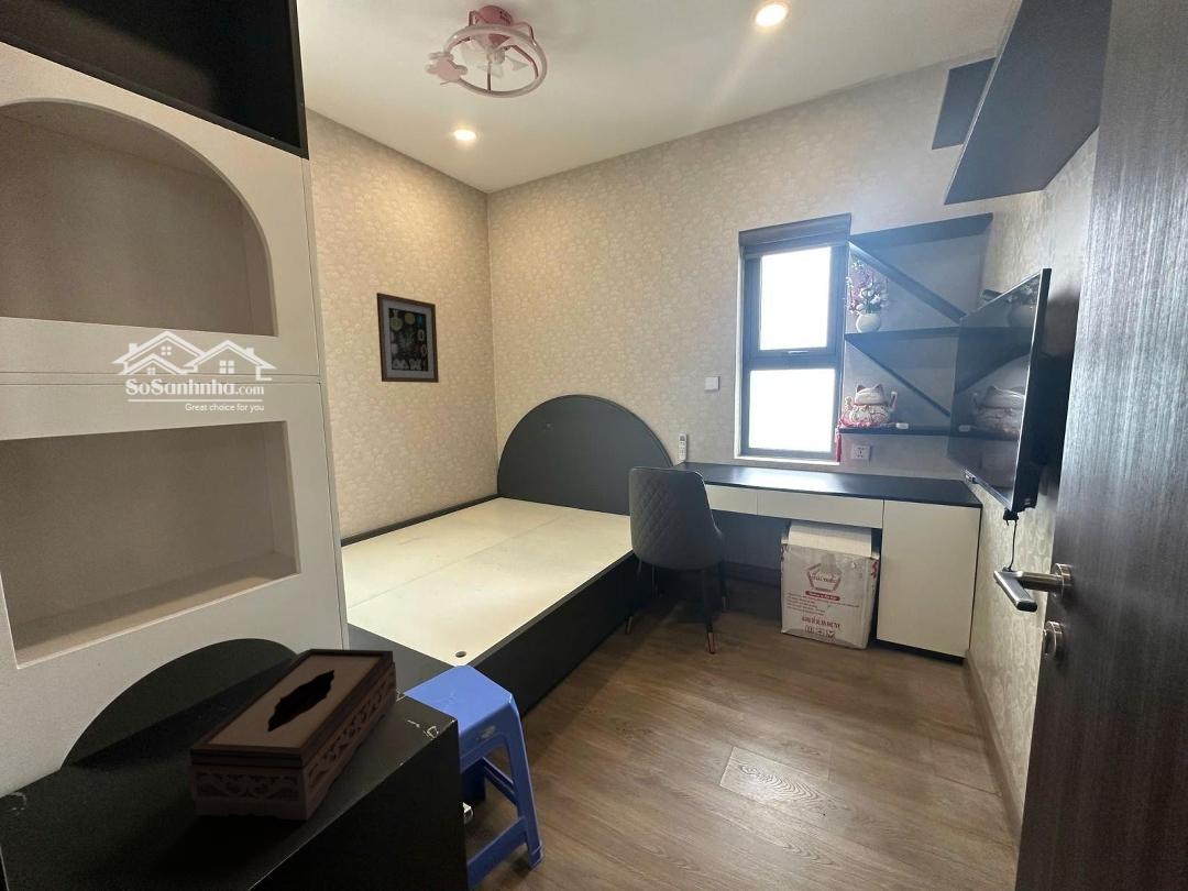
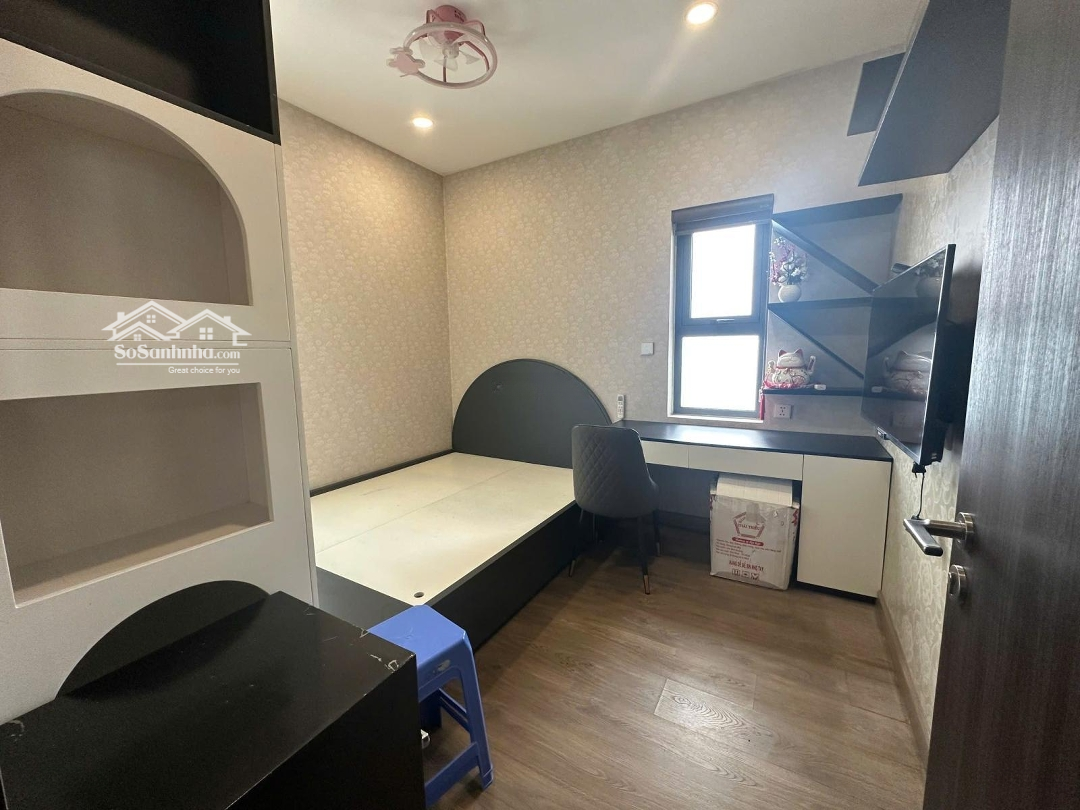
- wall art [375,292,440,384]
- tissue box [187,648,398,822]
